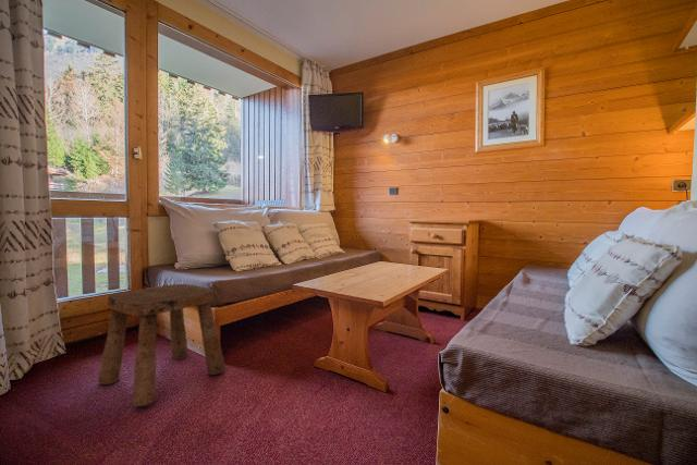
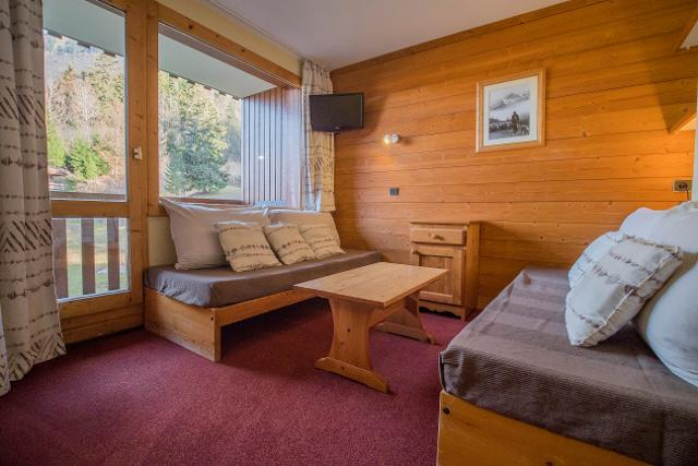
- stool [97,283,227,407]
